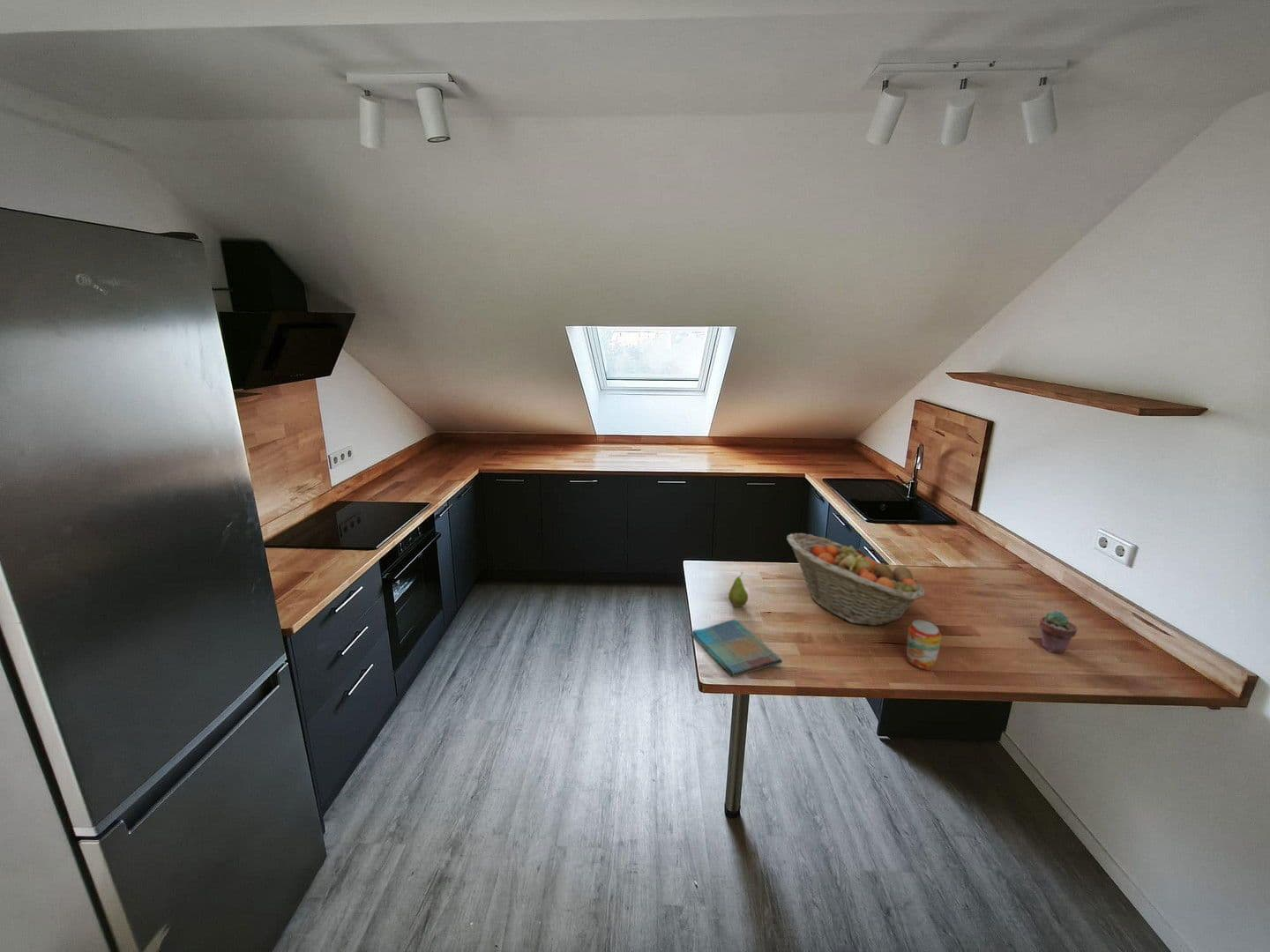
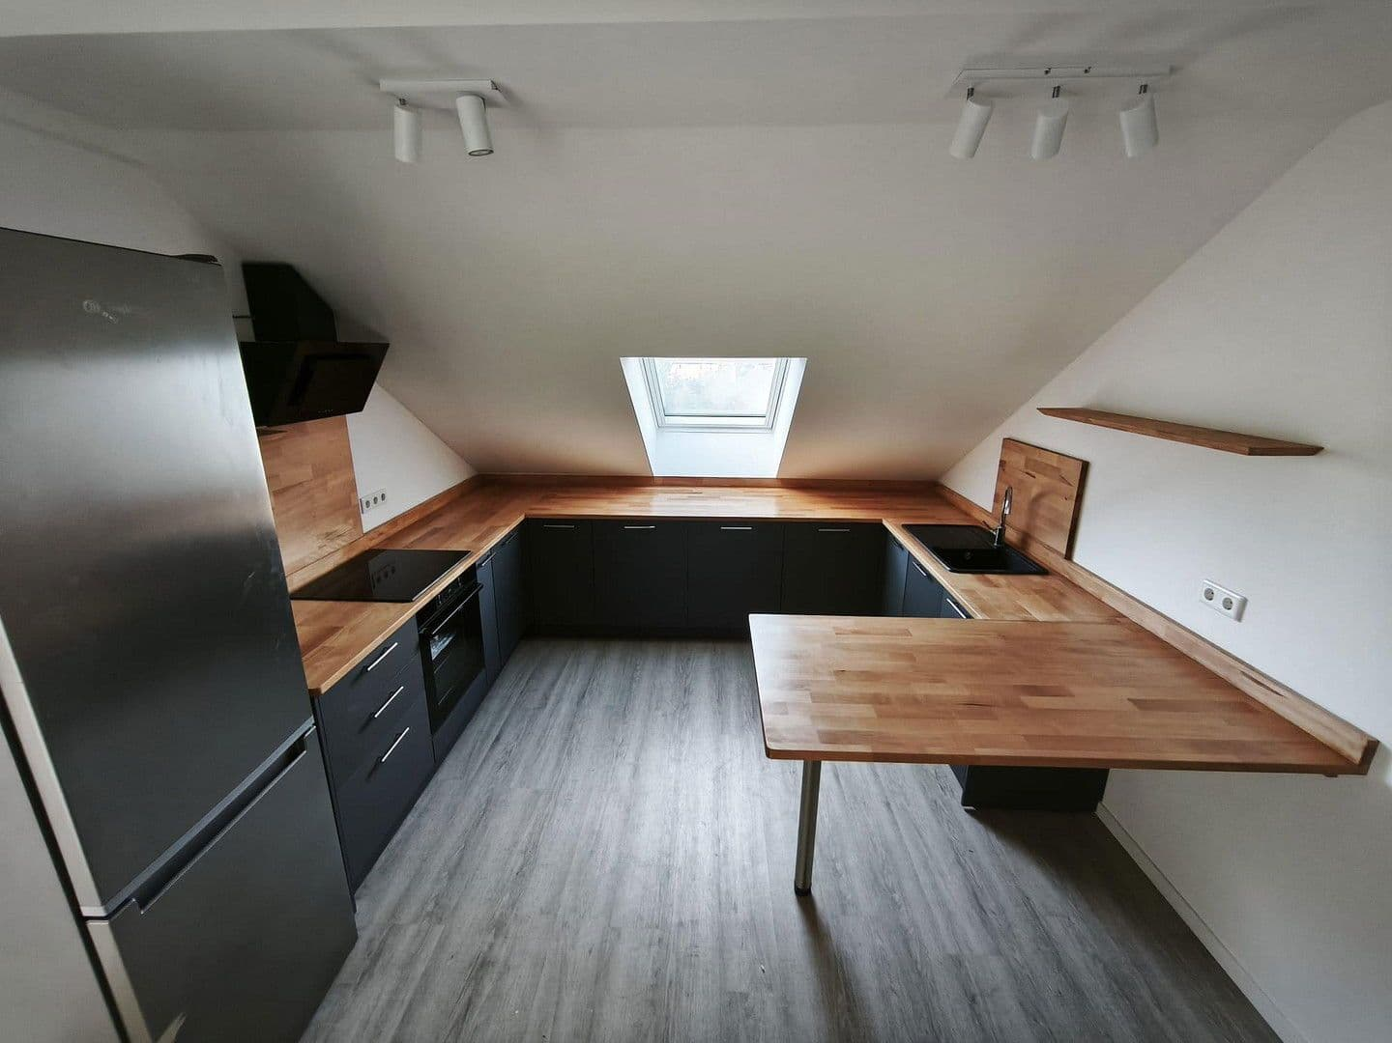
- fruit [728,571,749,608]
- fruit basket [786,532,926,627]
- potted succulent [1039,610,1079,654]
- dish towel [689,618,783,678]
- beverage can [906,619,943,671]
